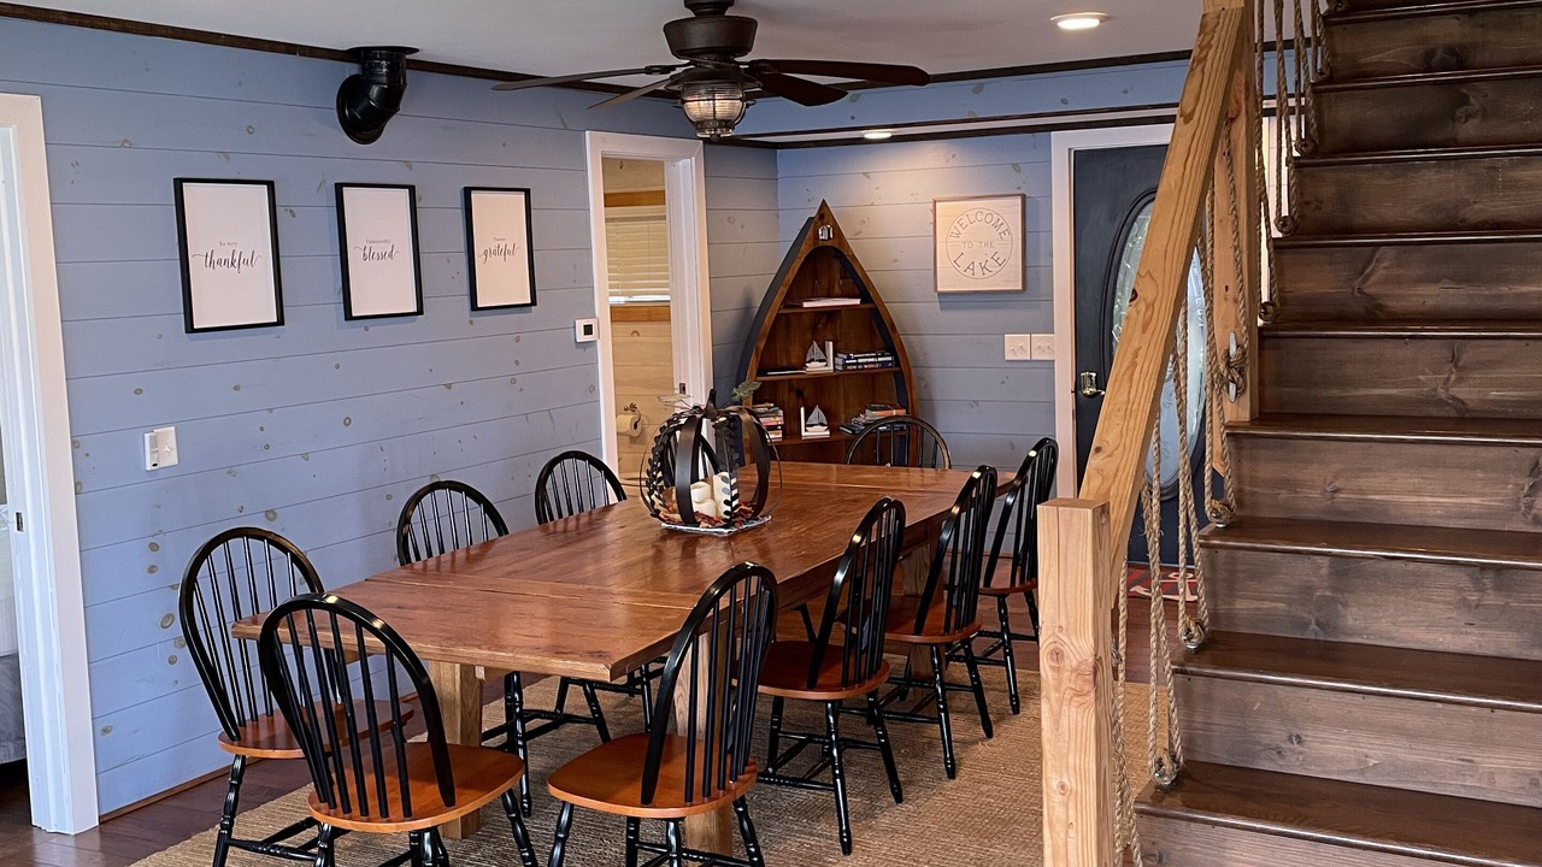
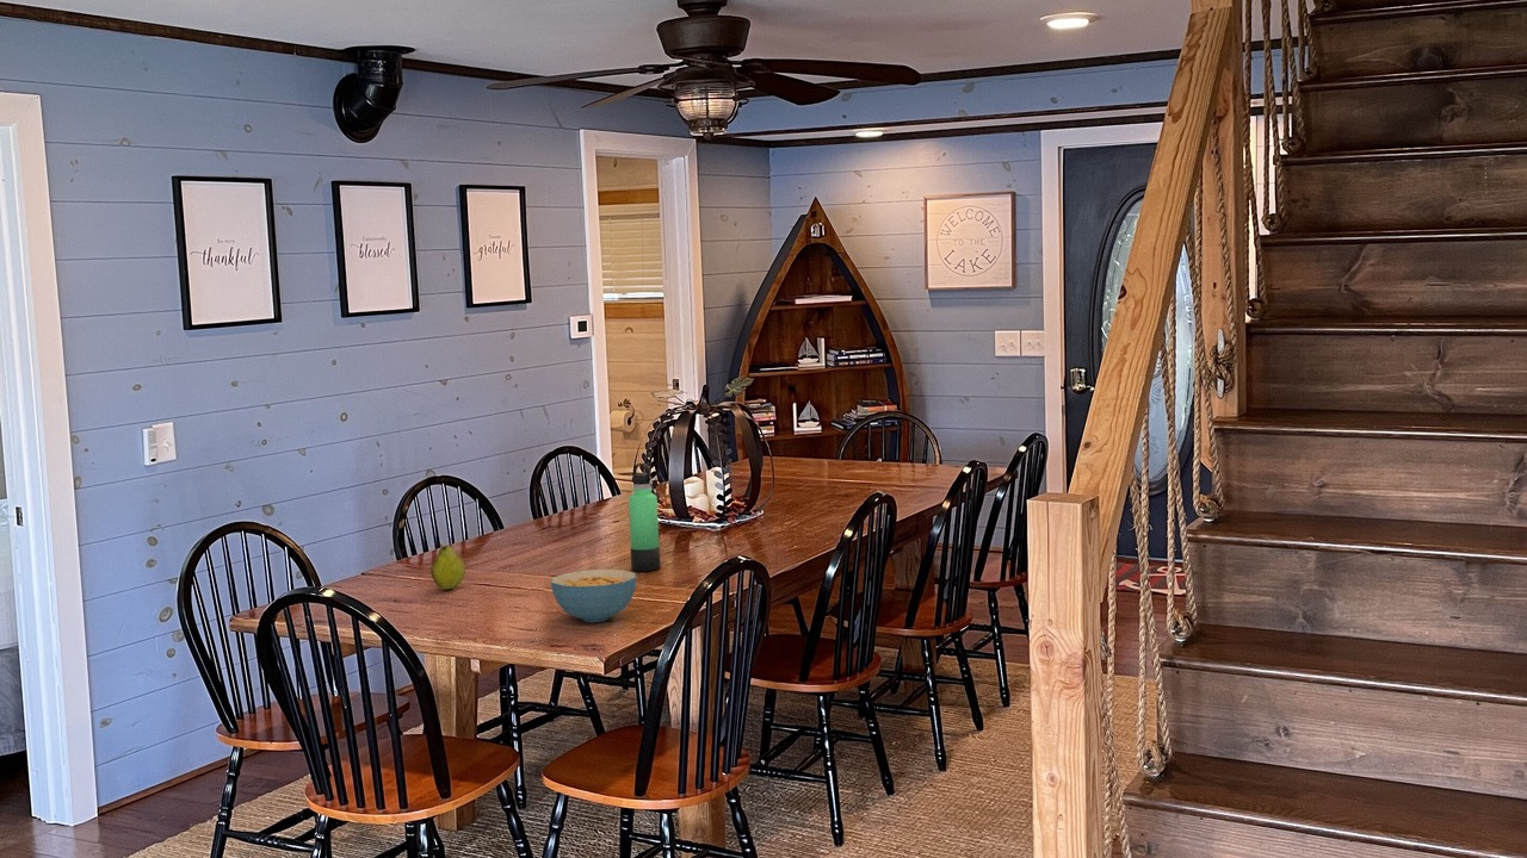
+ cereal bowl [550,568,637,623]
+ fruit [429,543,466,591]
+ thermos bottle [628,462,662,572]
